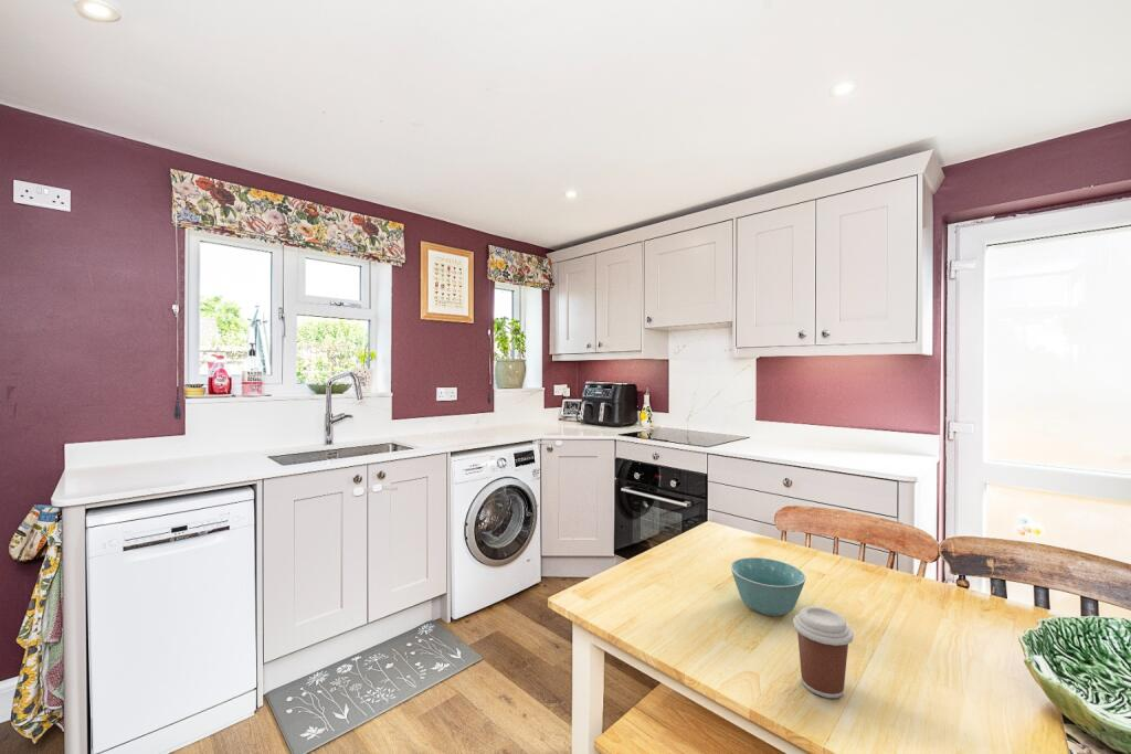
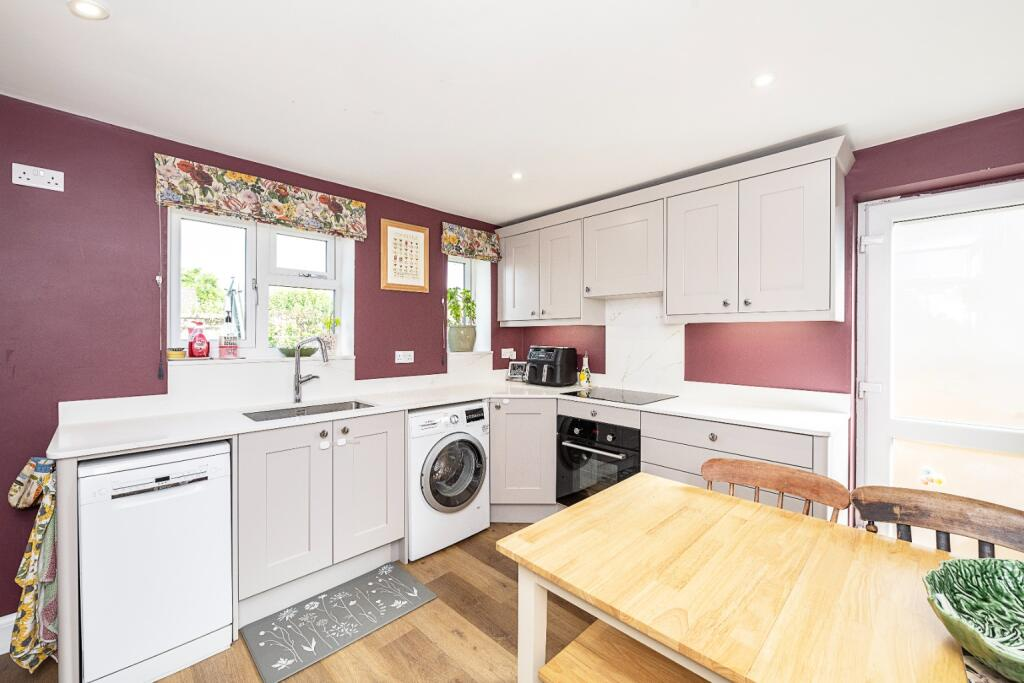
- bowl [730,556,806,617]
- coffee cup [792,605,855,699]
